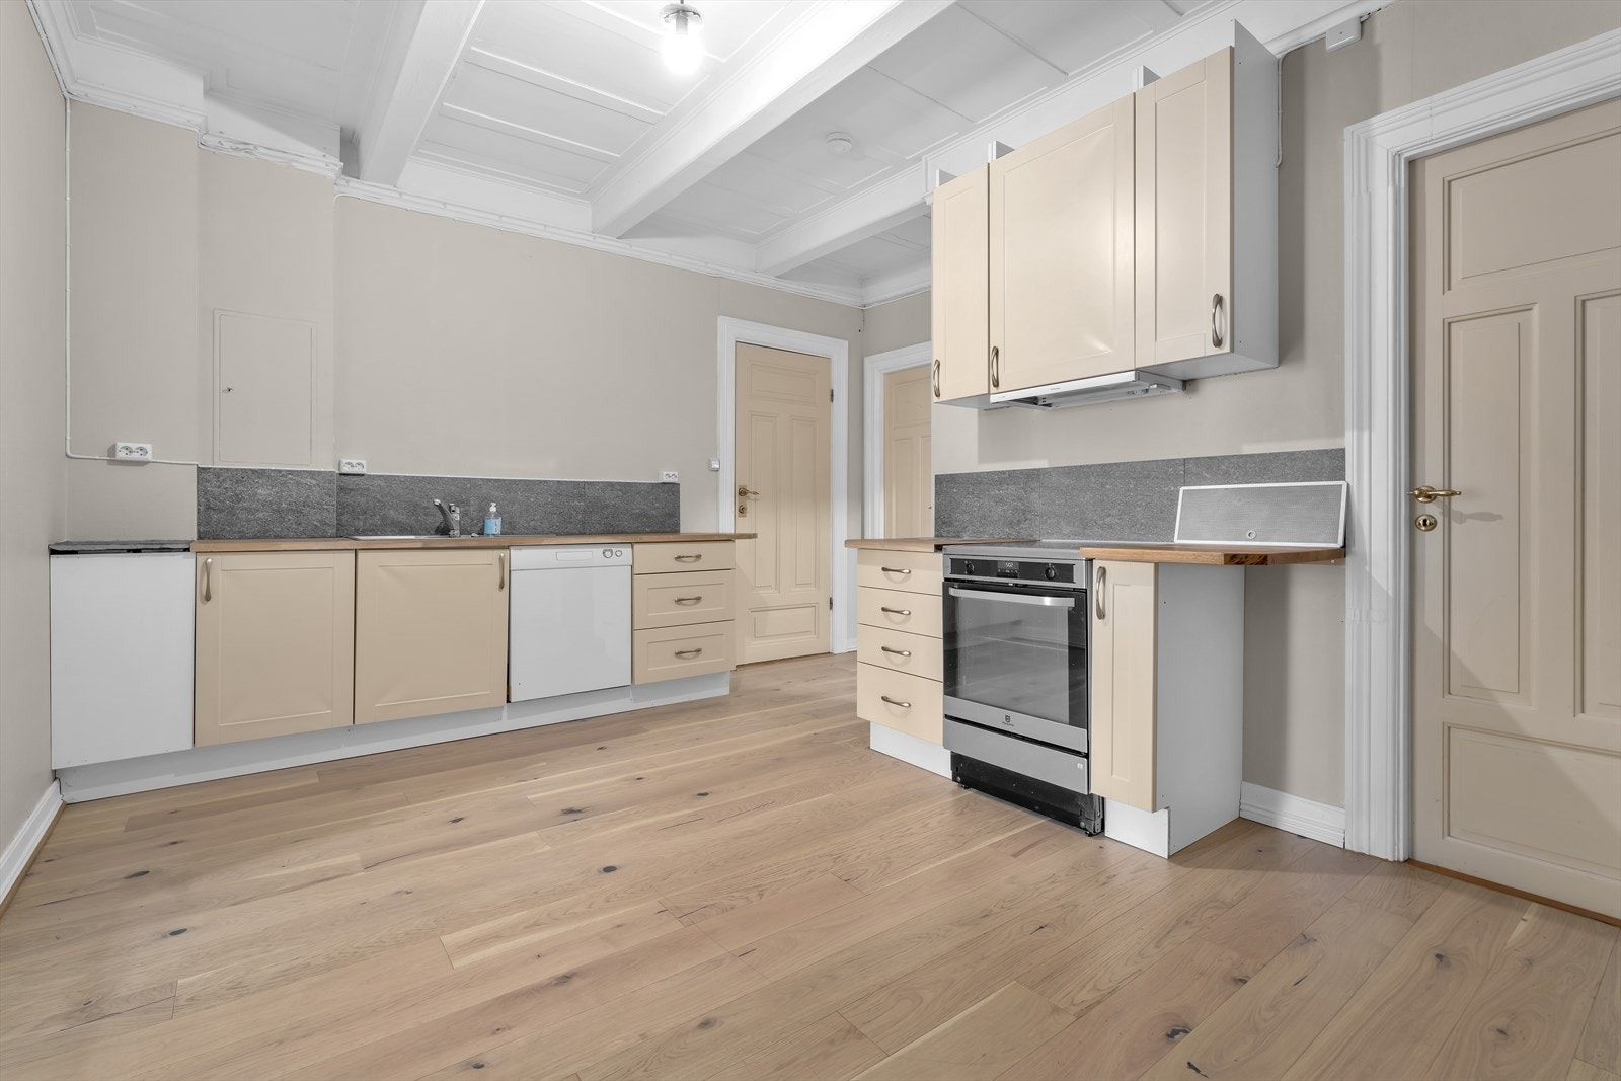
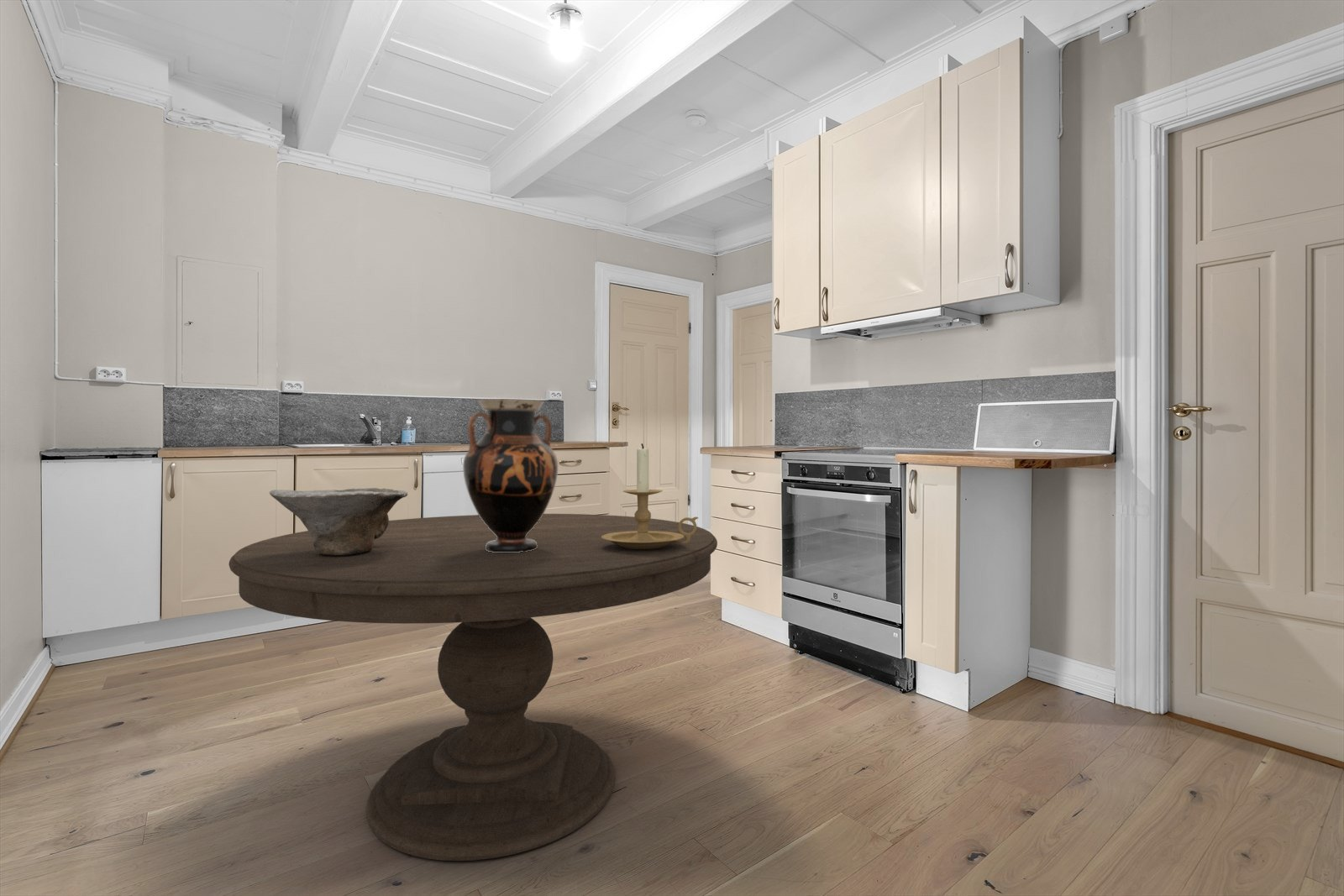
+ bowl [269,487,408,556]
+ dining table [228,513,718,862]
+ candle holder [601,443,699,550]
+ vase [462,398,559,553]
